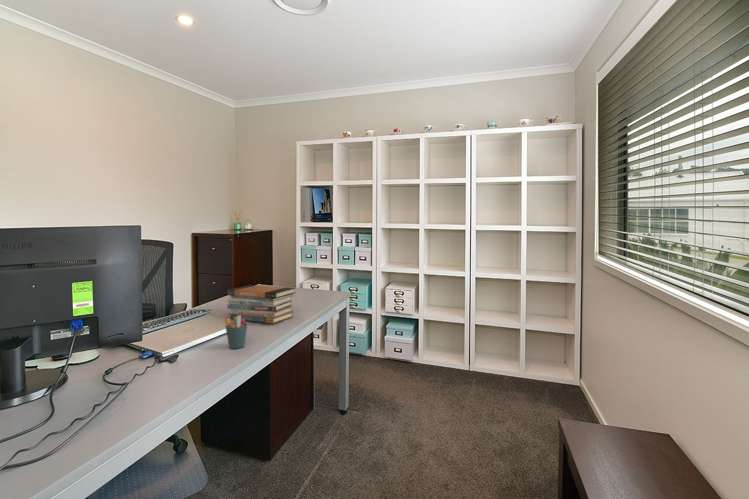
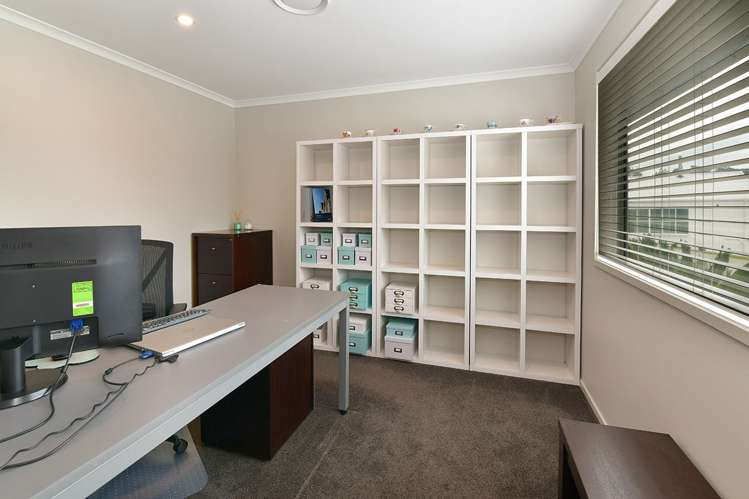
- pen holder [223,316,248,350]
- book stack [226,284,297,325]
